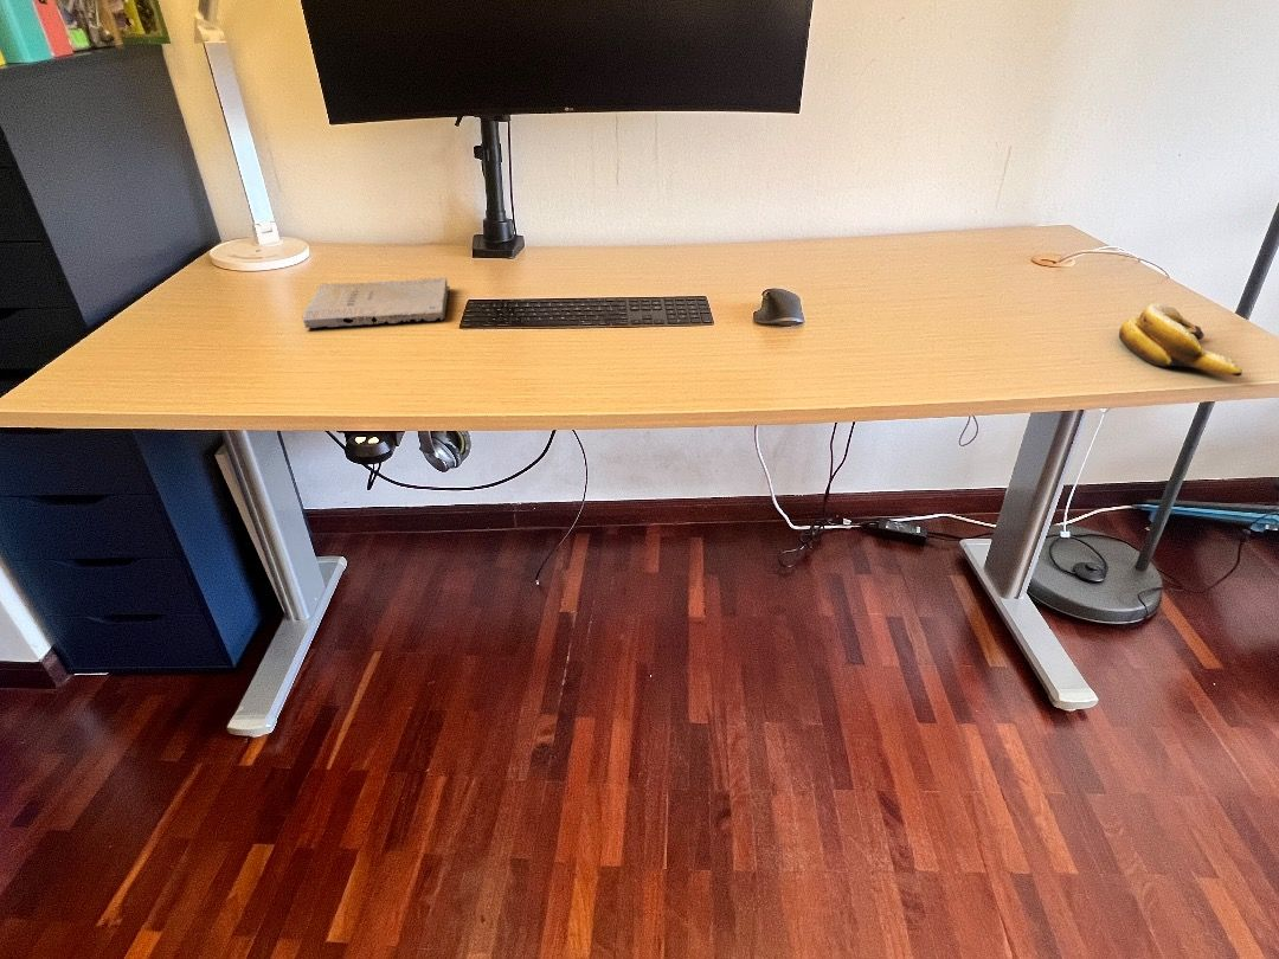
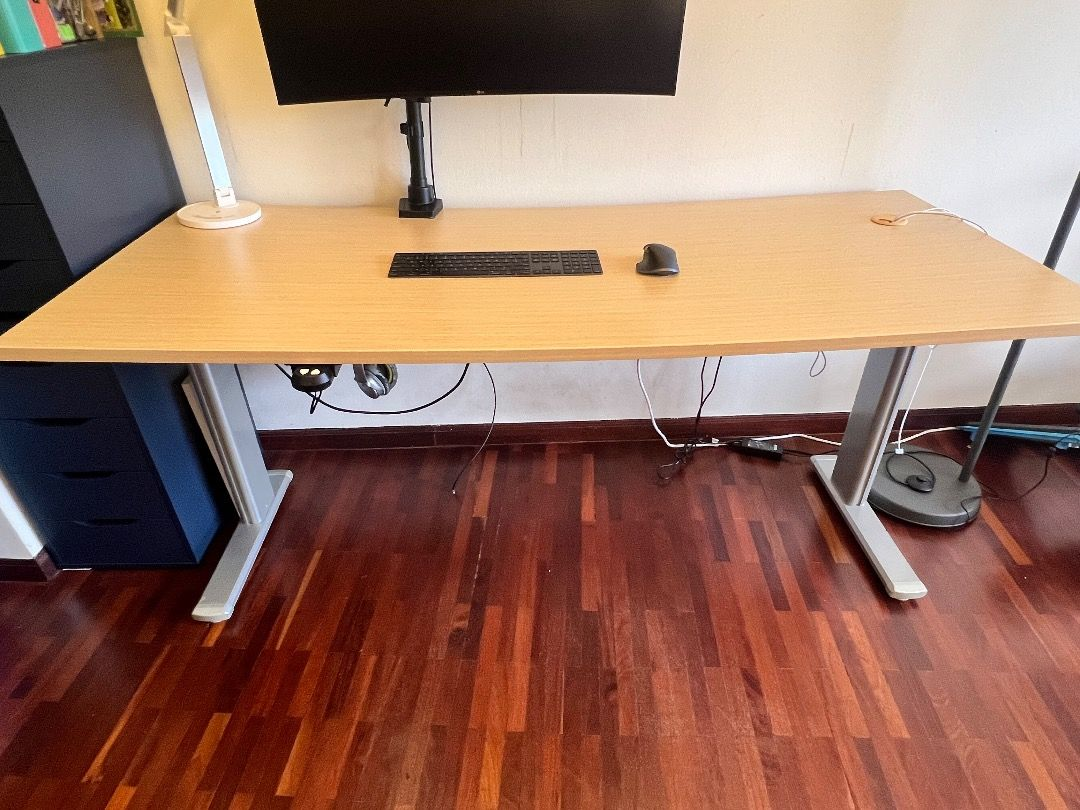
- banana [1118,303,1243,378]
- book [301,276,451,329]
